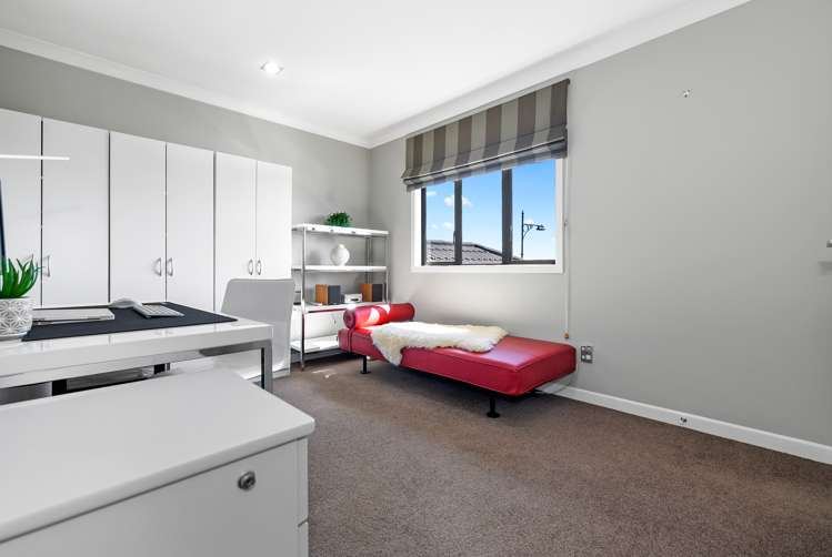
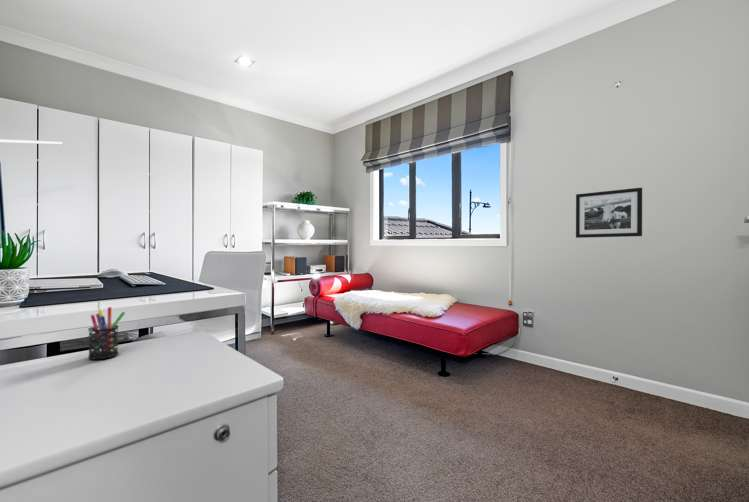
+ pen holder [87,306,126,360]
+ picture frame [575,187,643,239]
